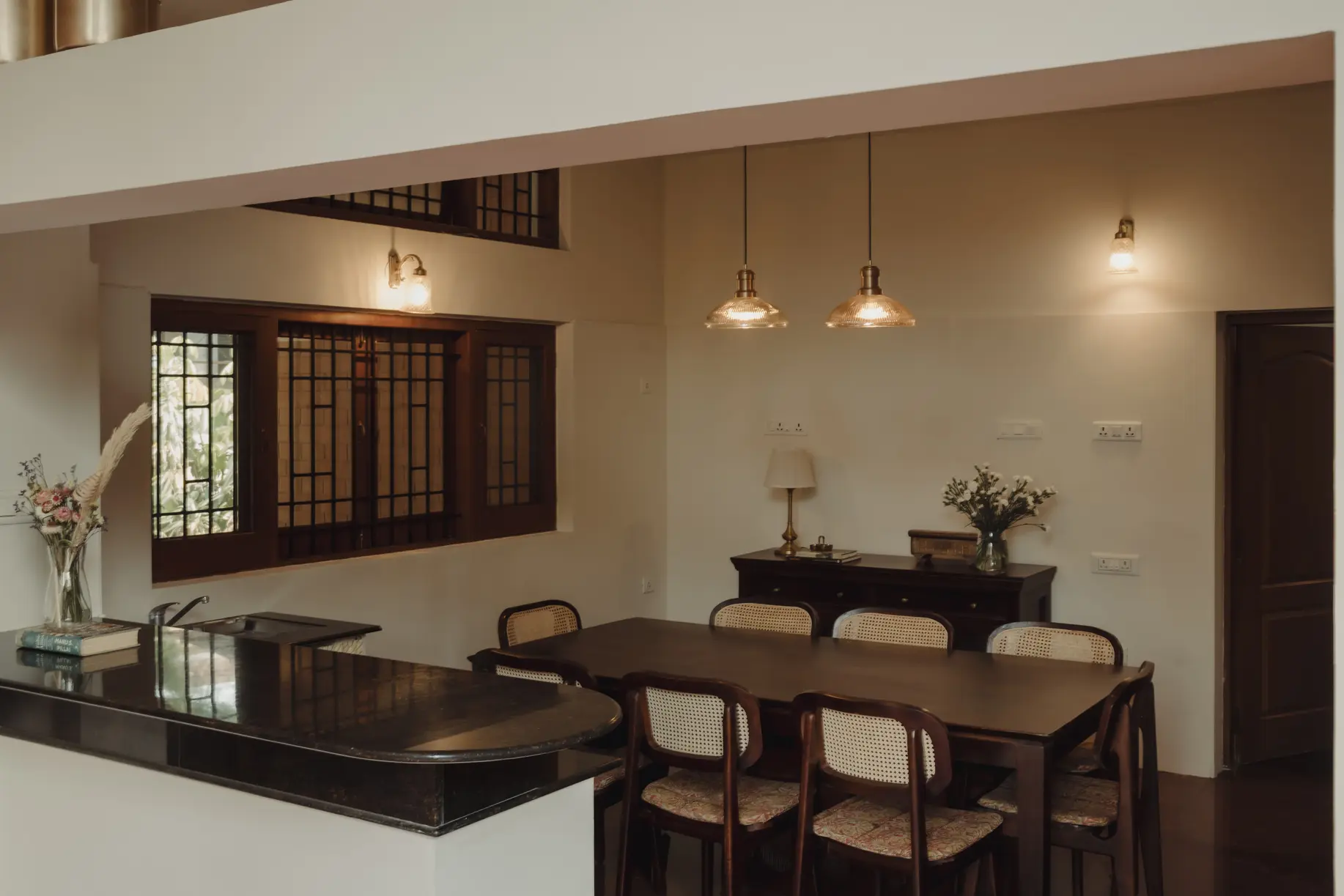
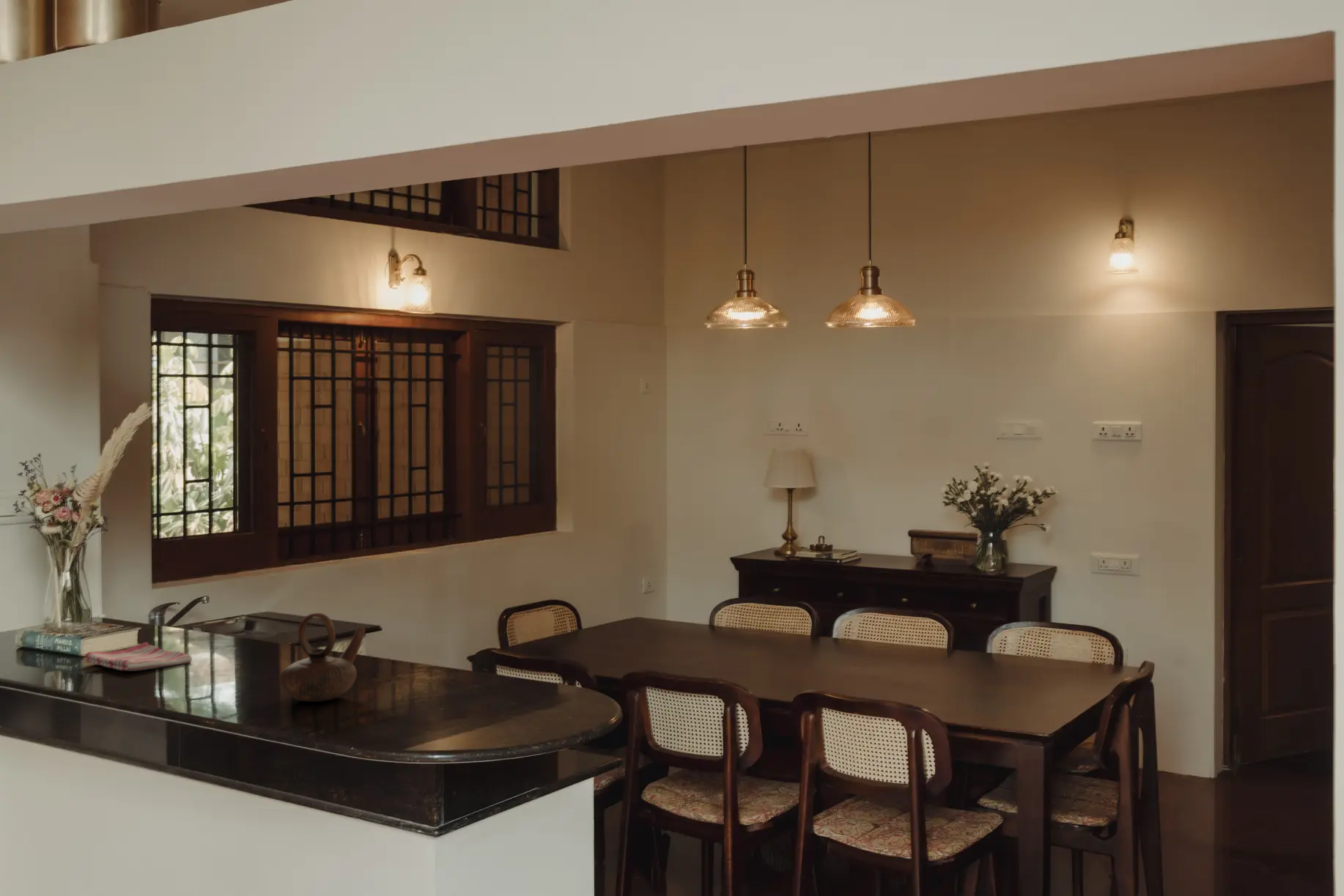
+ teapot [279,612,366,703]
+ dish towel [84,642,193,671]
